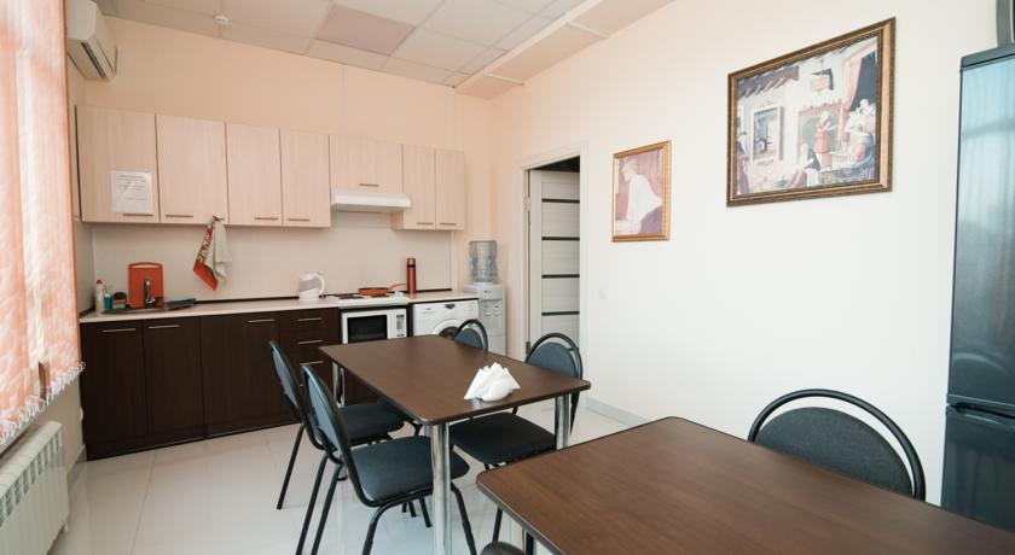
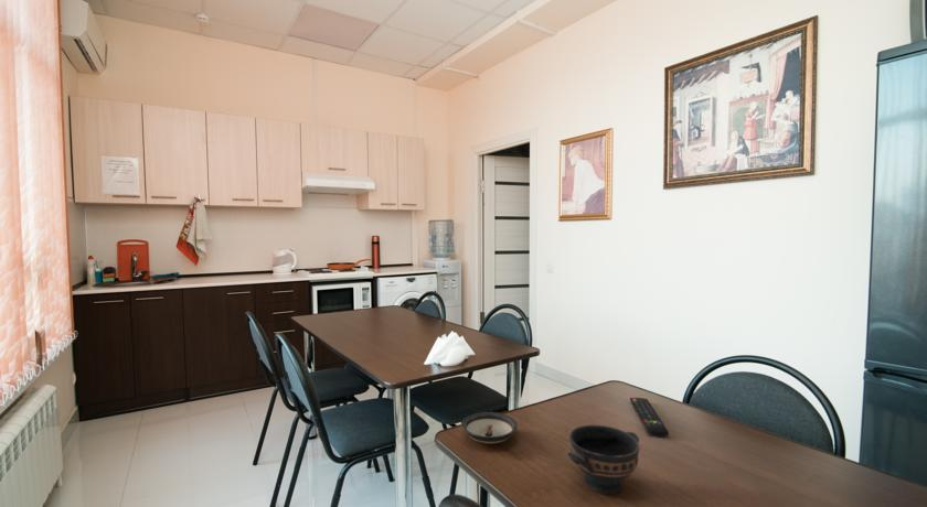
+ saucer [460,411,519,445]
+ bowl [567,424,641,495]
+ remote control [629,397,670,438]
